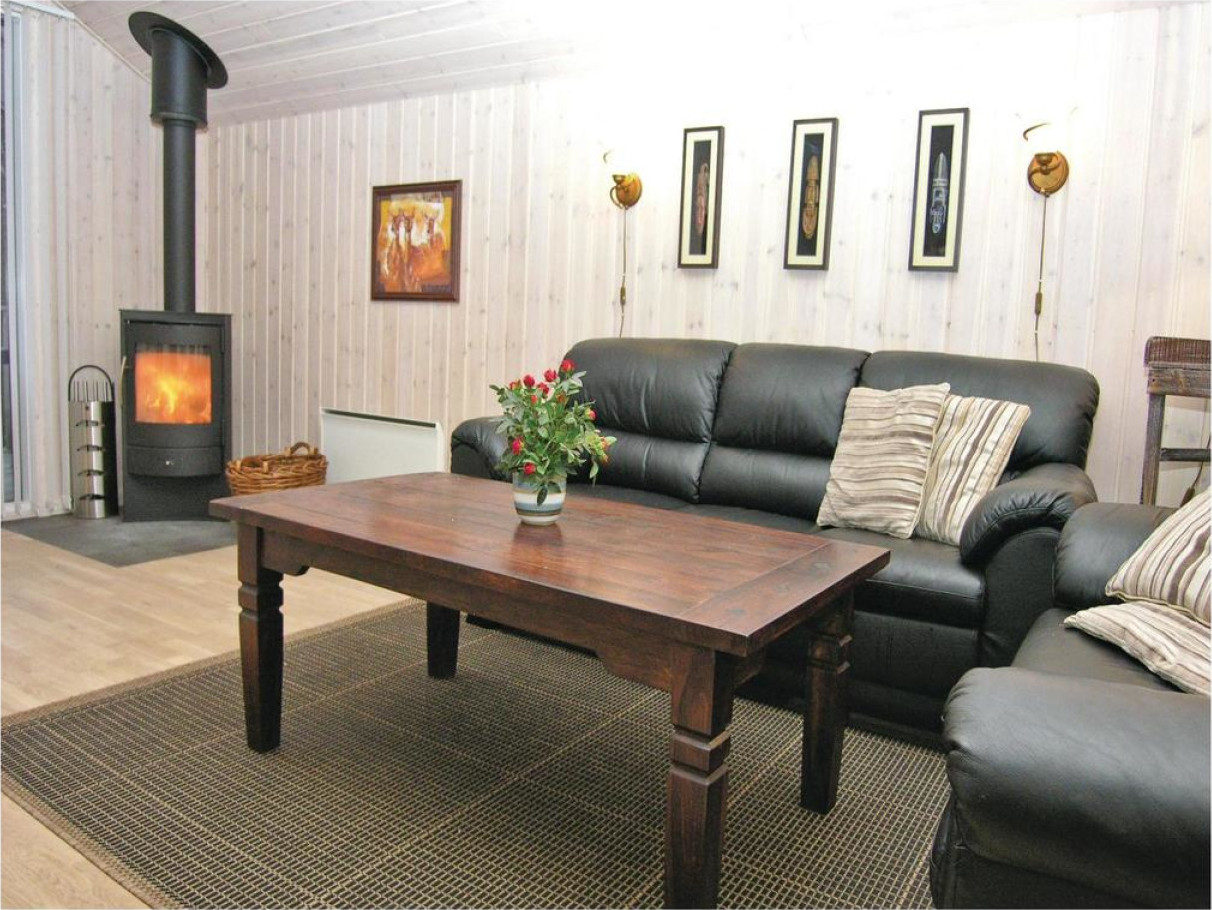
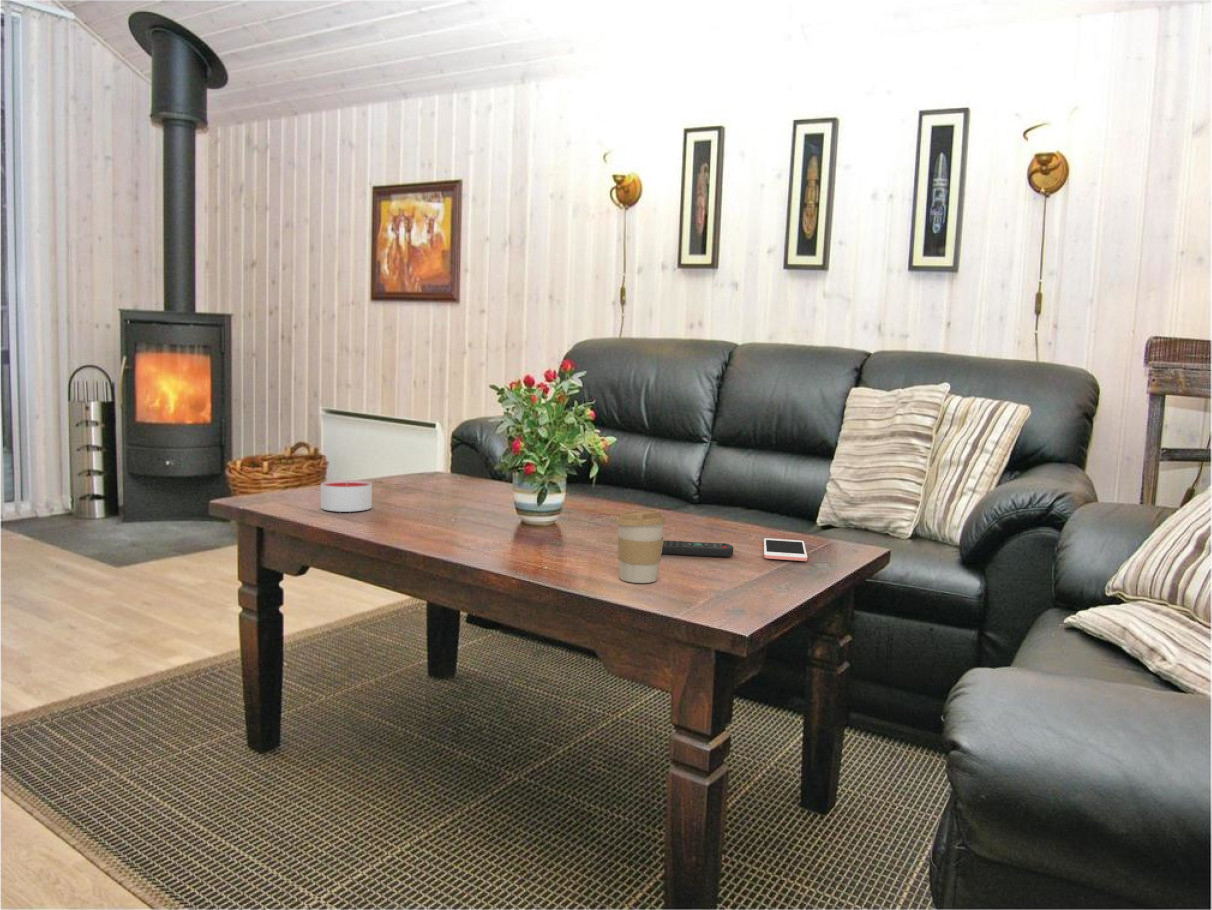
+ cell phone [763,537,808,562]
+ coffee cup [615,509,667,584]
+ candle [320,479,373,513]
+ remote control [661,539,734,558]
